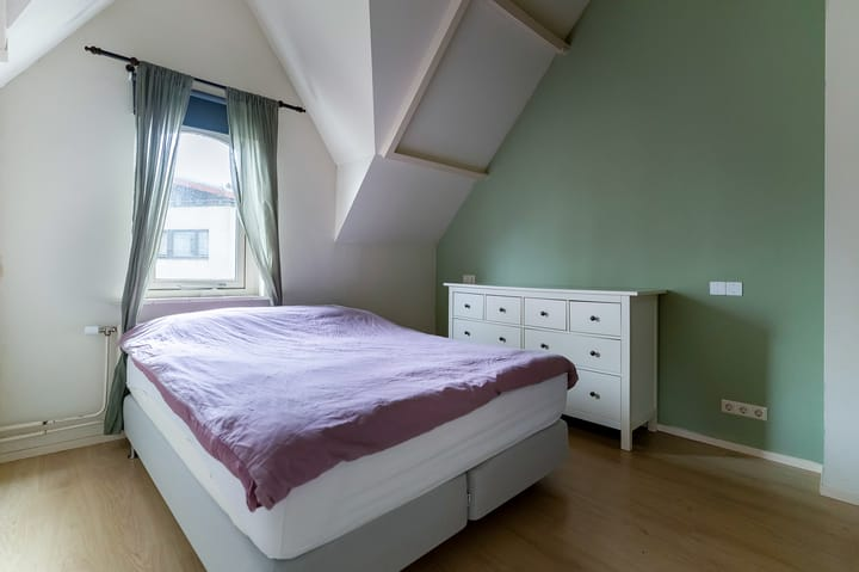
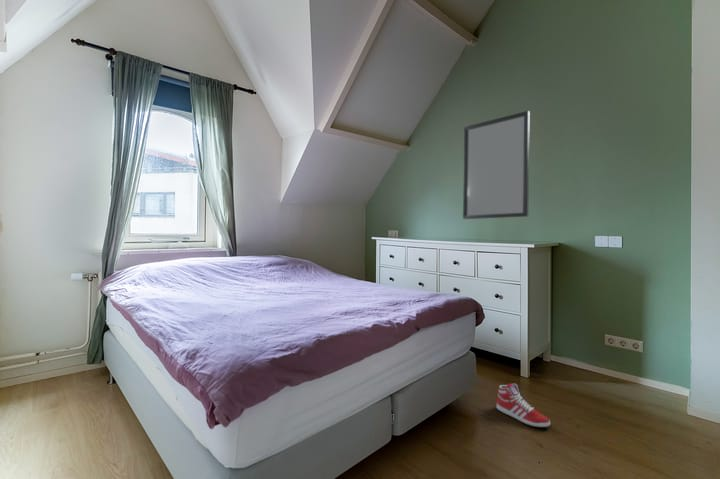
+ home mirror [462,110,531,220]
+ sneaker [496,382,551,428]
